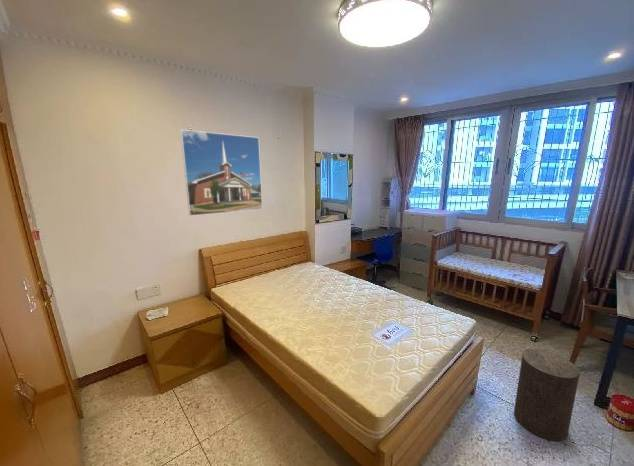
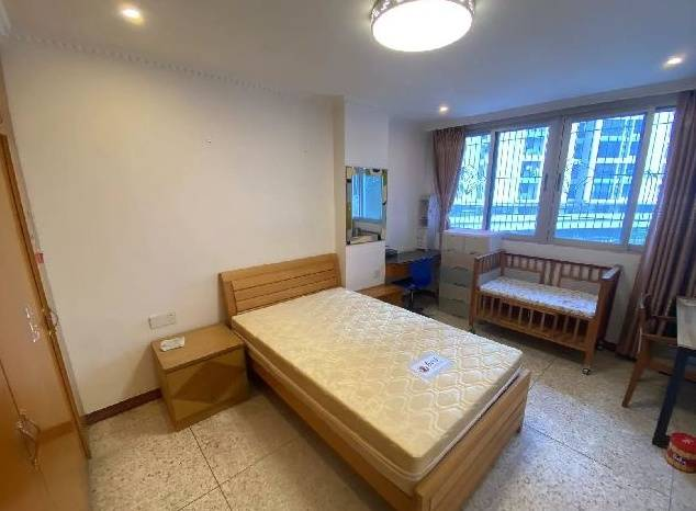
- stool [513,348,581,443]
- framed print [179,129,263,217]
